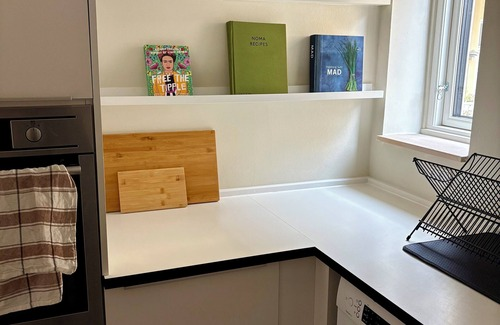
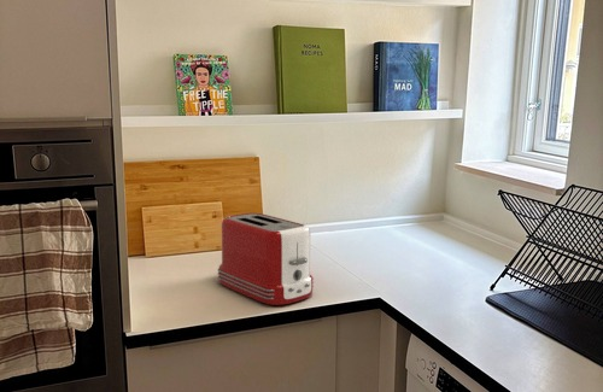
+ toaster [217,212,315,306]
